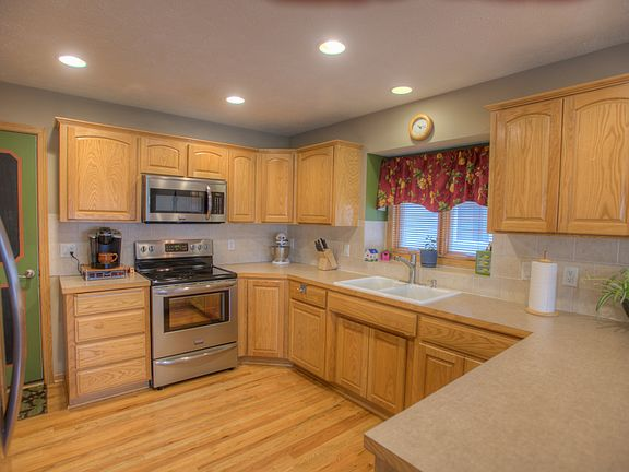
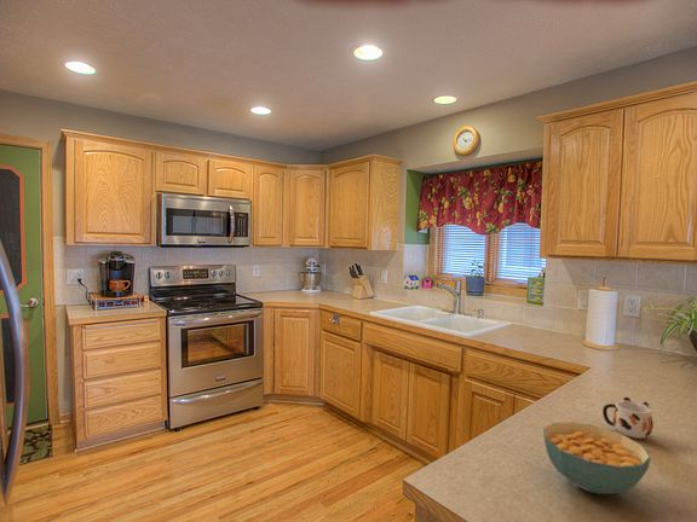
+ mug [601,396,655,440]
+ cereal bowl [542,420,652,495]
